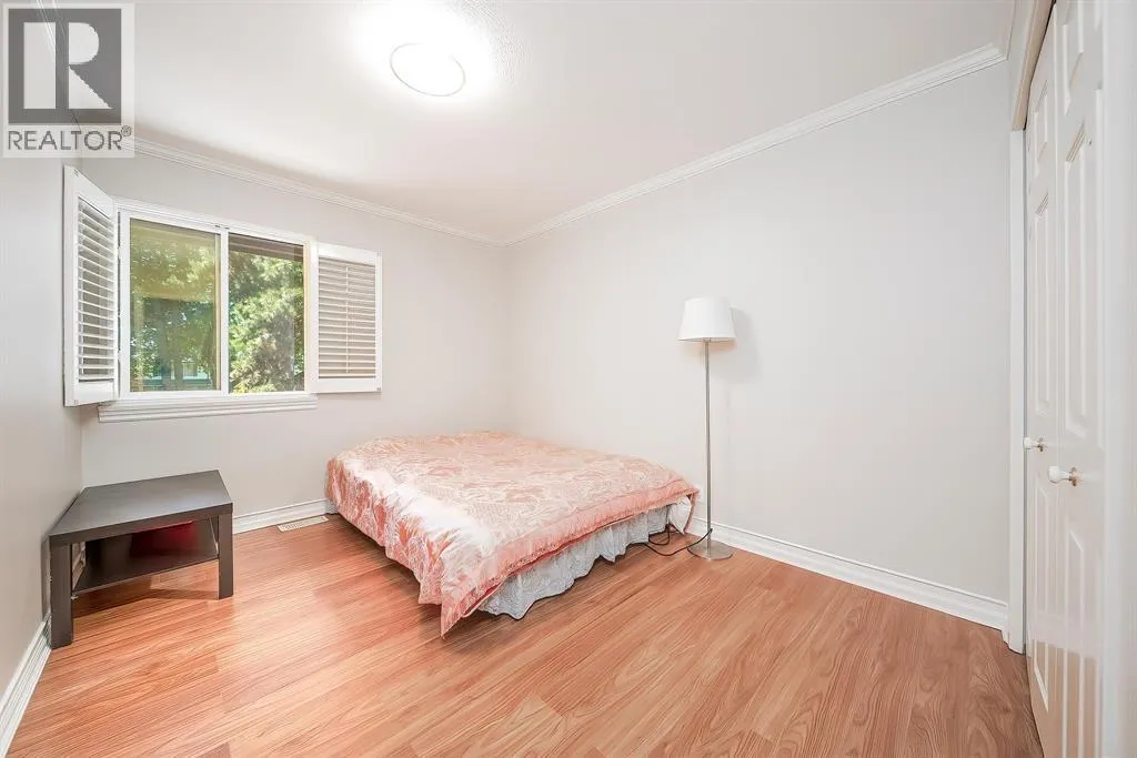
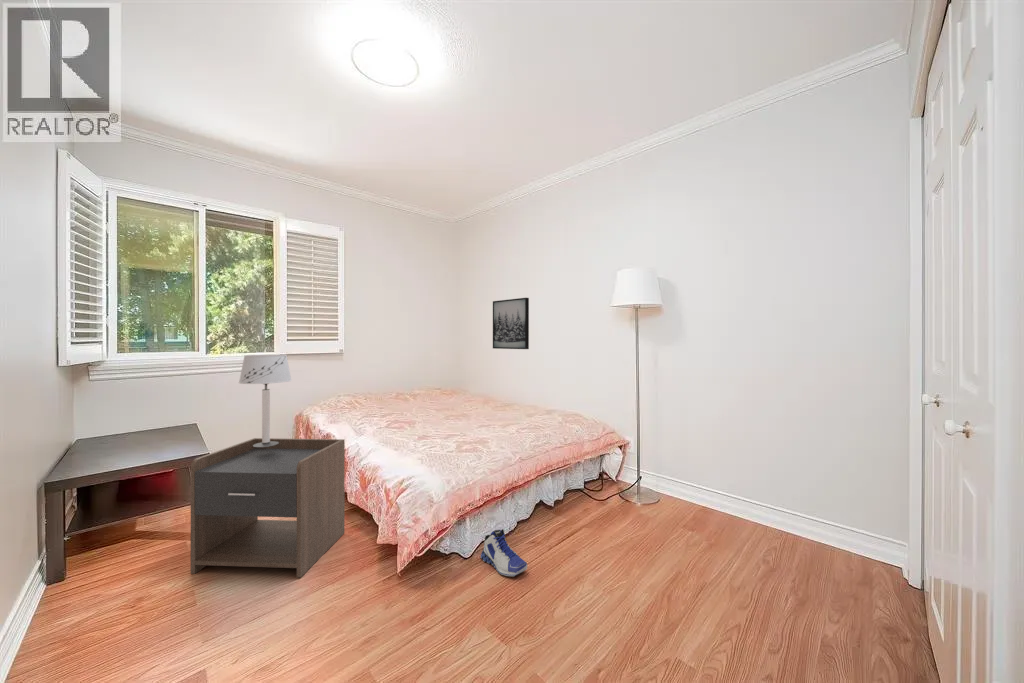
+ nightstand [190,437,346,578]
+ wall art [492,297,530,350]
+ table lamp [238,354,293,448]
+ sneaker [480,528,528,577]
